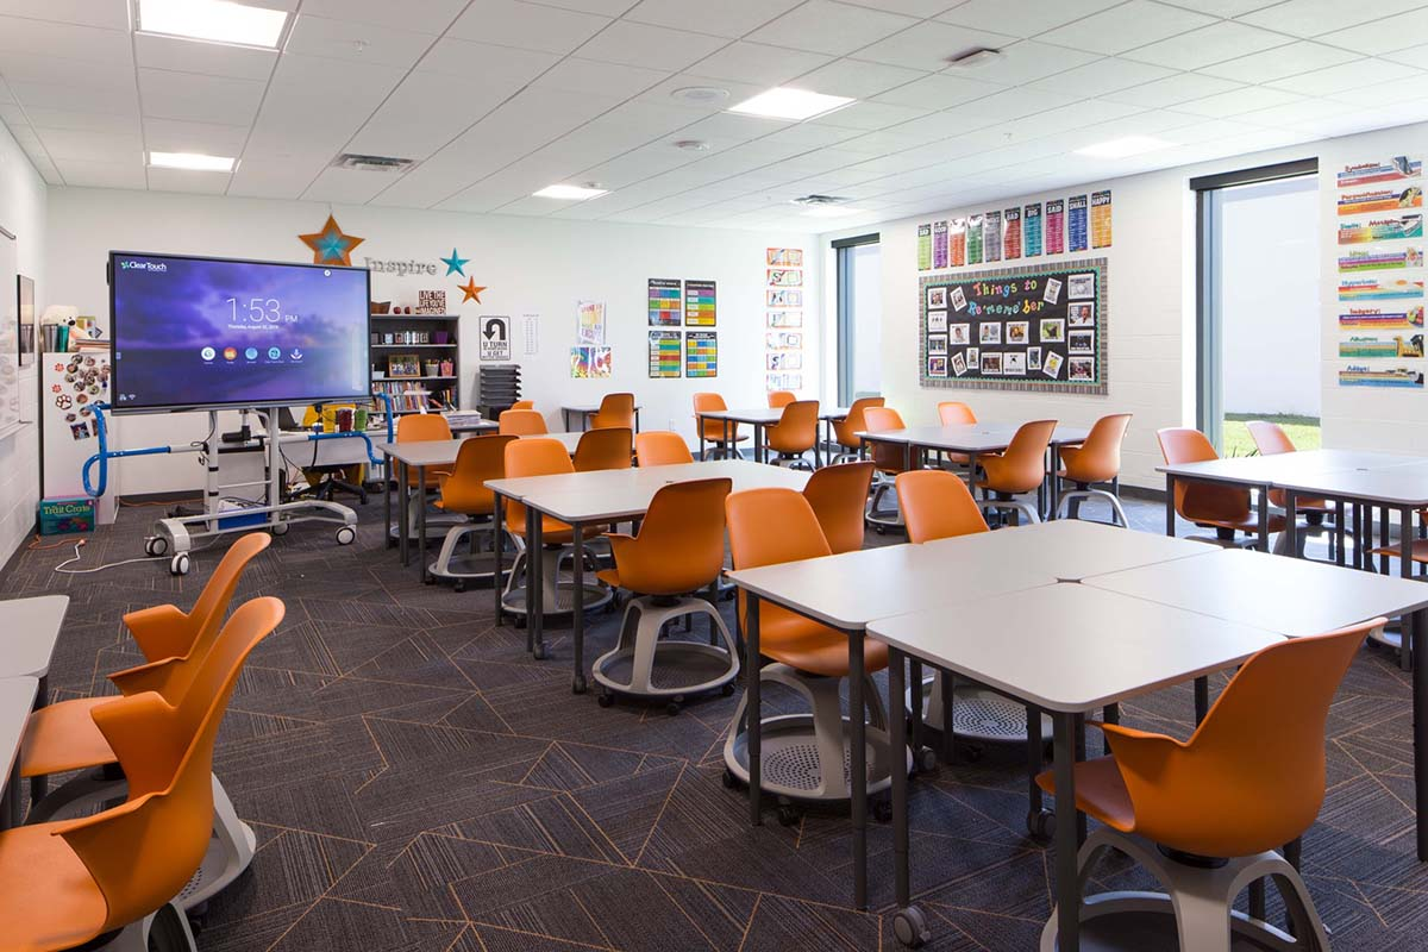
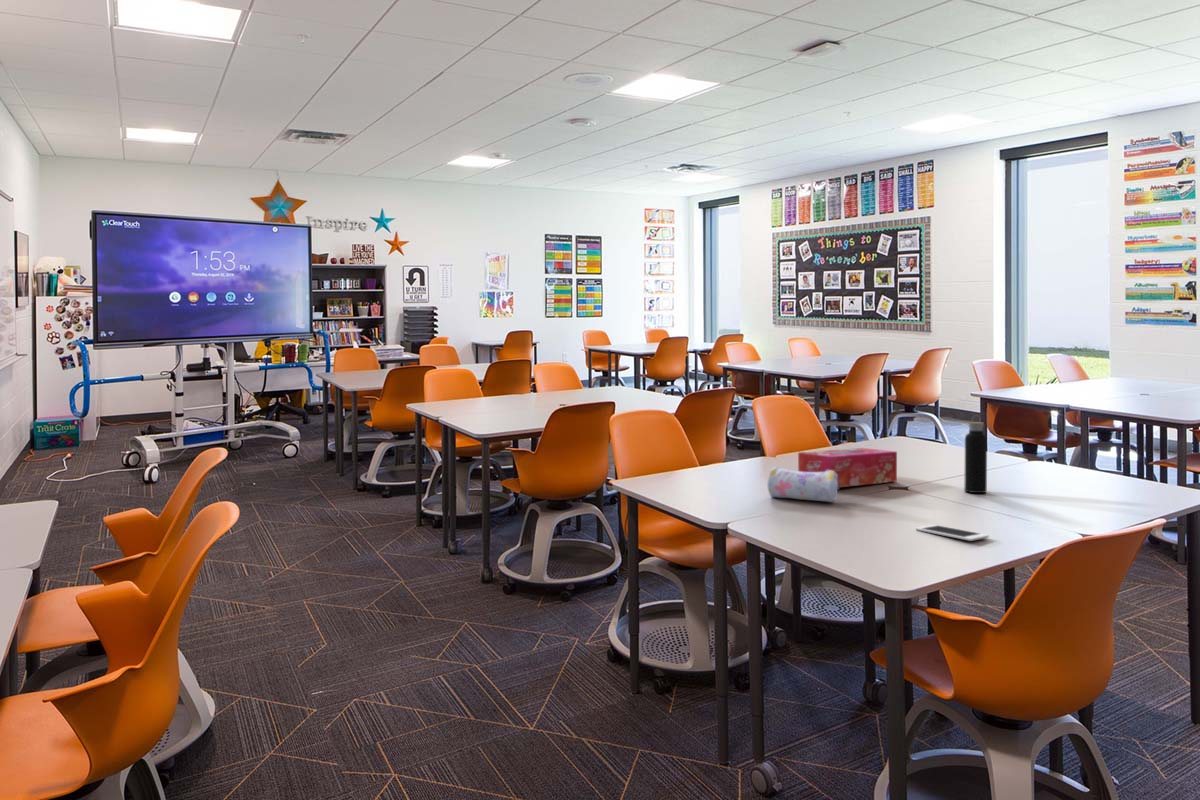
+ cell phone [915,524,990,542]
+ pencil case [767,466,841,503]
+ water bottle [963,414,988,494]
+ tissue box [797,447,898,488]
